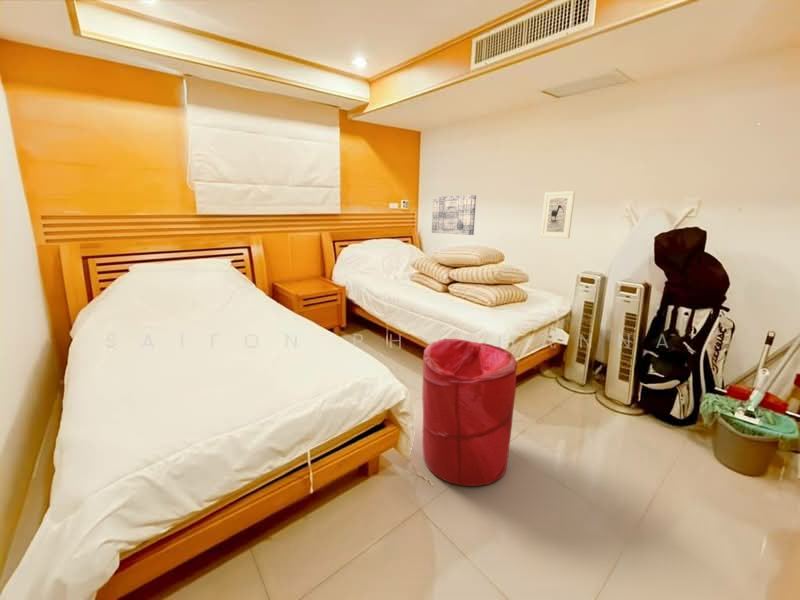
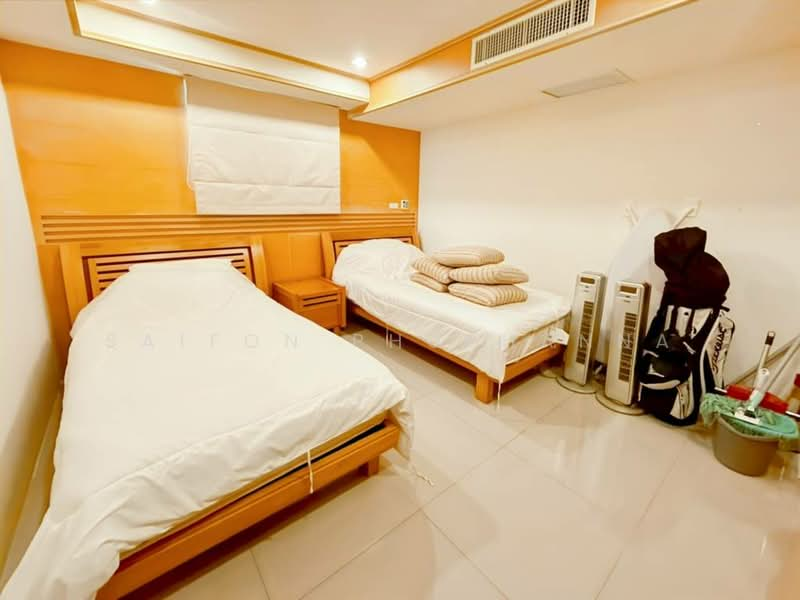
- laundry hamper [421,337,518,487]
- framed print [539,190,576,239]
- wall art [431,194,477,236]
